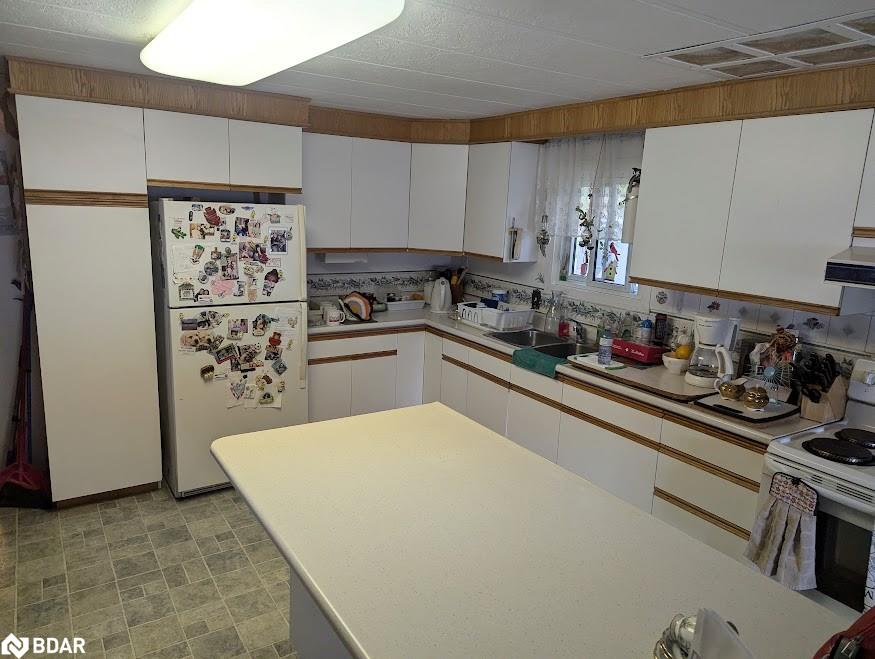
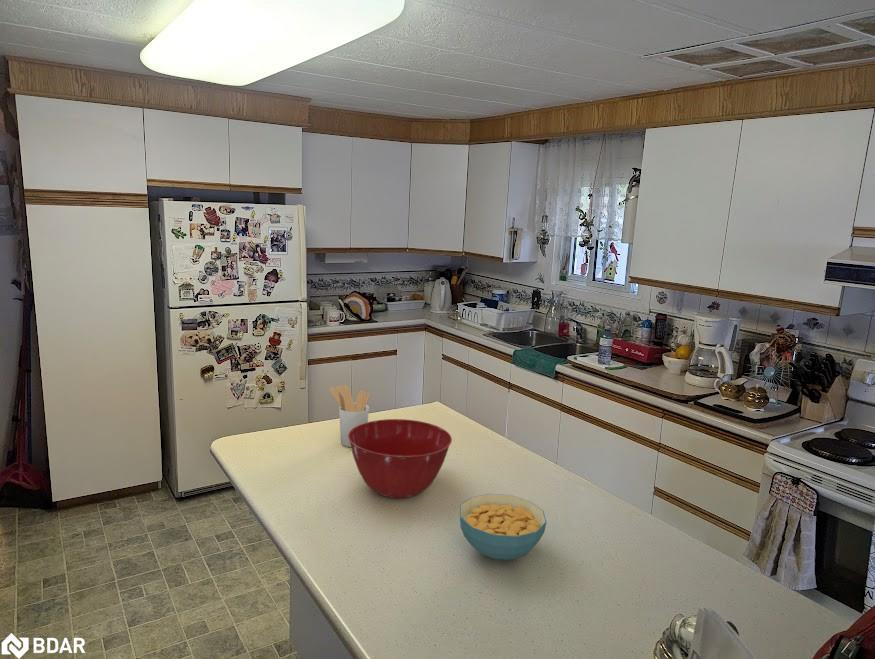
+ mixing bowl [348,418,453,499]
+ cereal bowl [459,493,547,561]
+ utensil holder [328,384,371,448]
